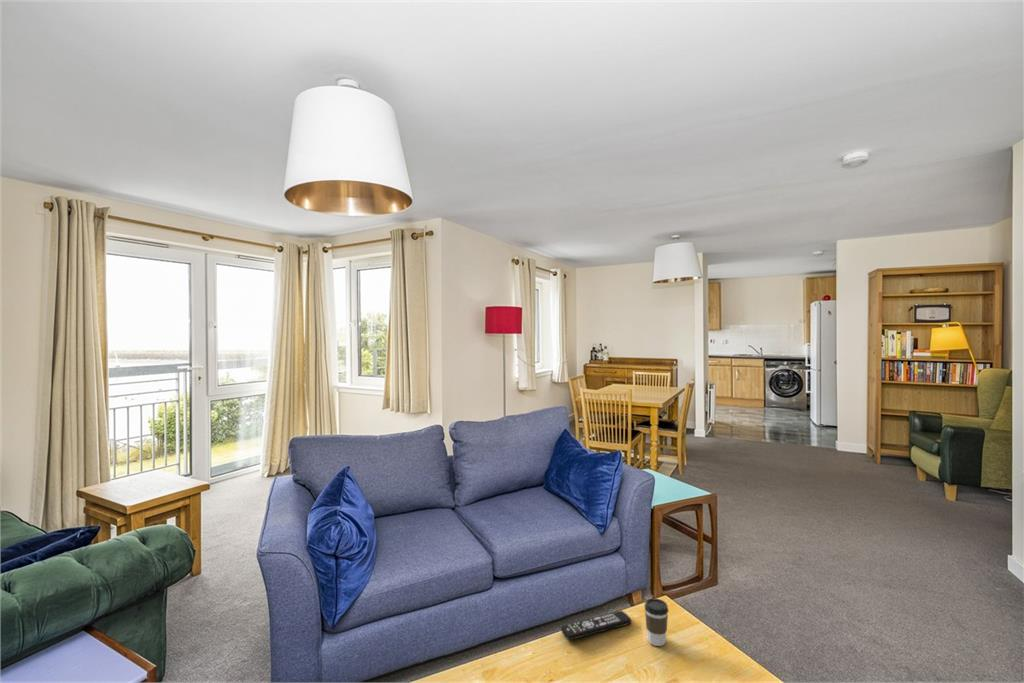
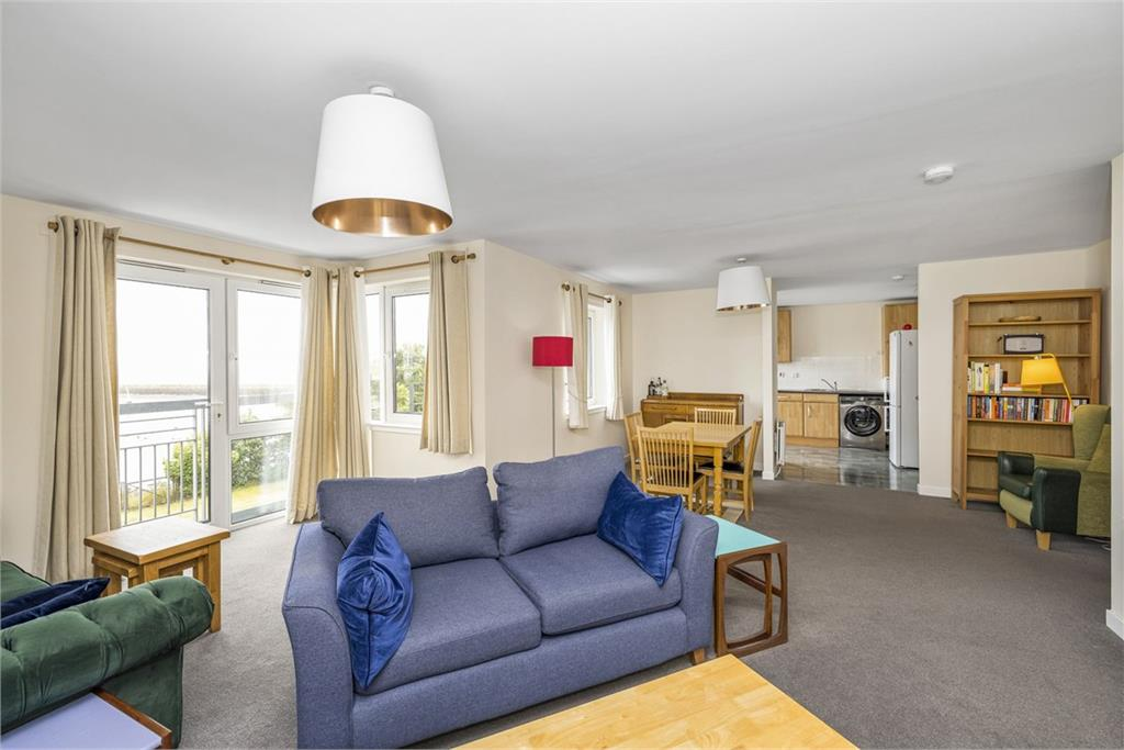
- remote control [560,610,632,641]
- coffee cup [643,597,669,647]
